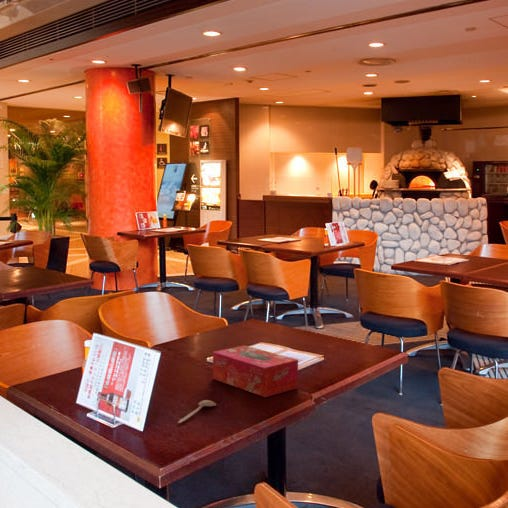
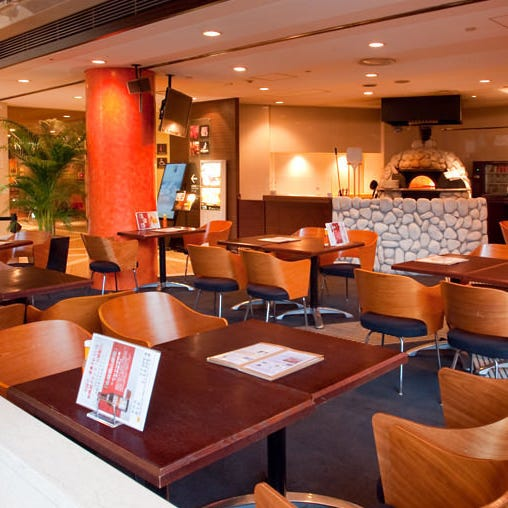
- spoon [177,399,217,424]
- tissue box [212,344,299,398]
